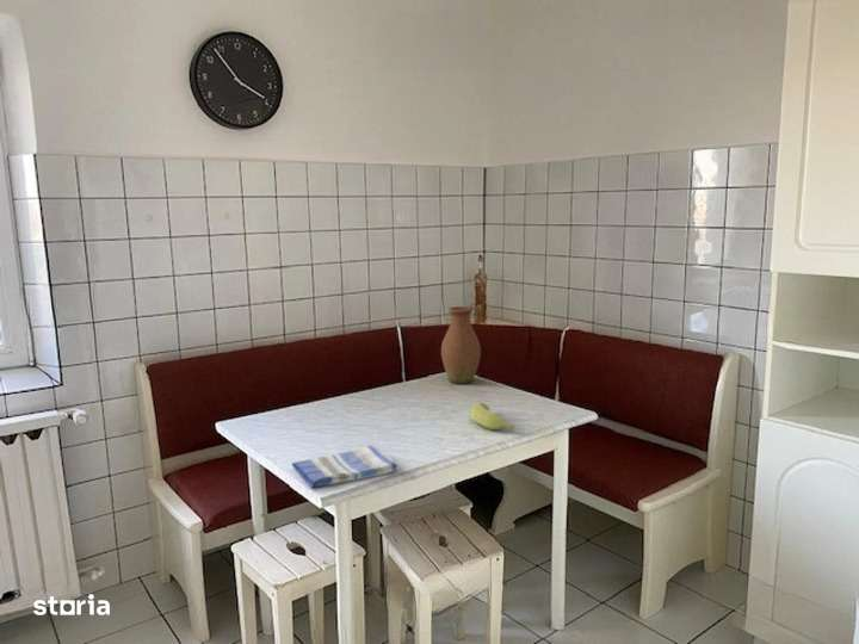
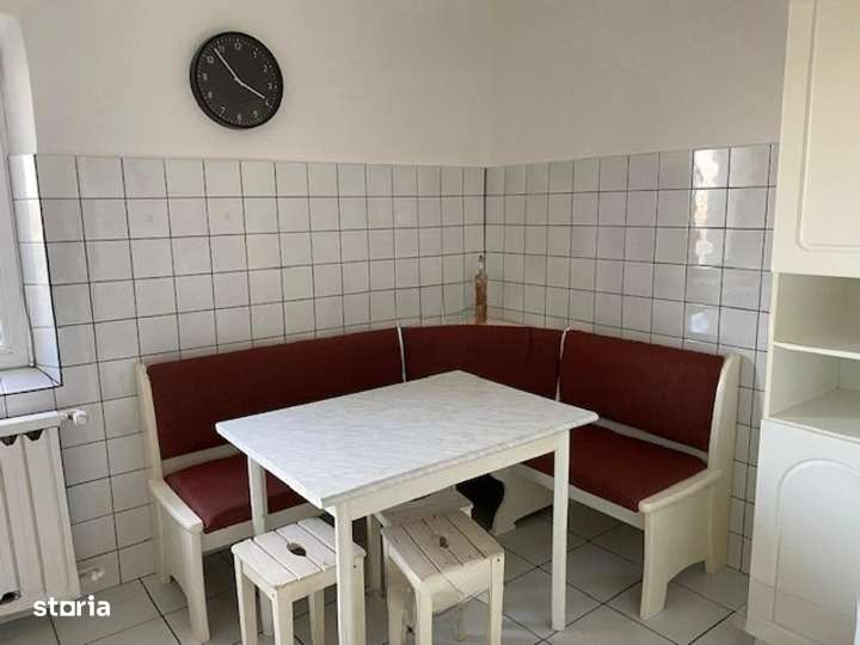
- dish towel [291,444,400,490]
- vase [440,305,482,385]
- banana [469,402,515,432]
